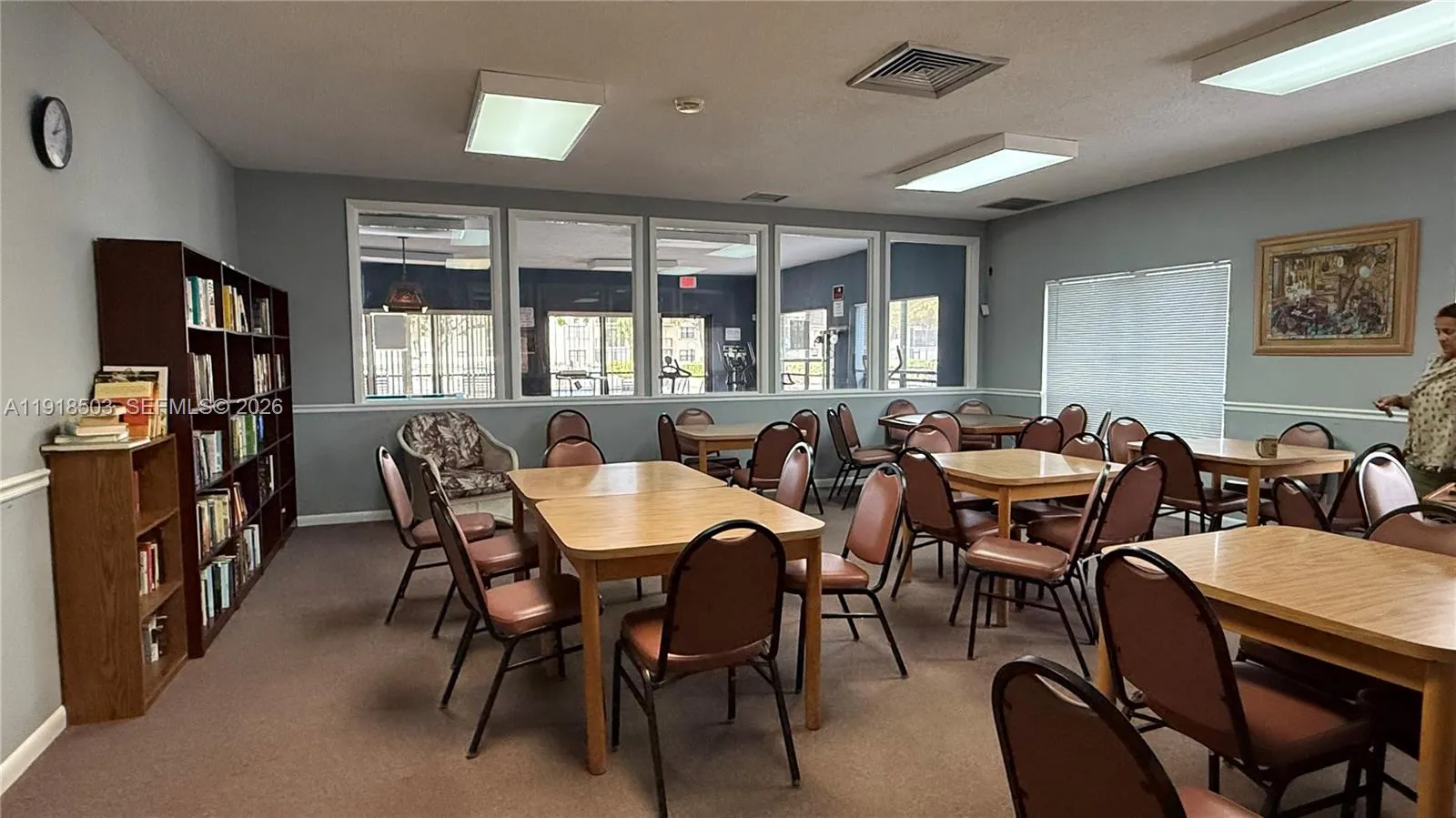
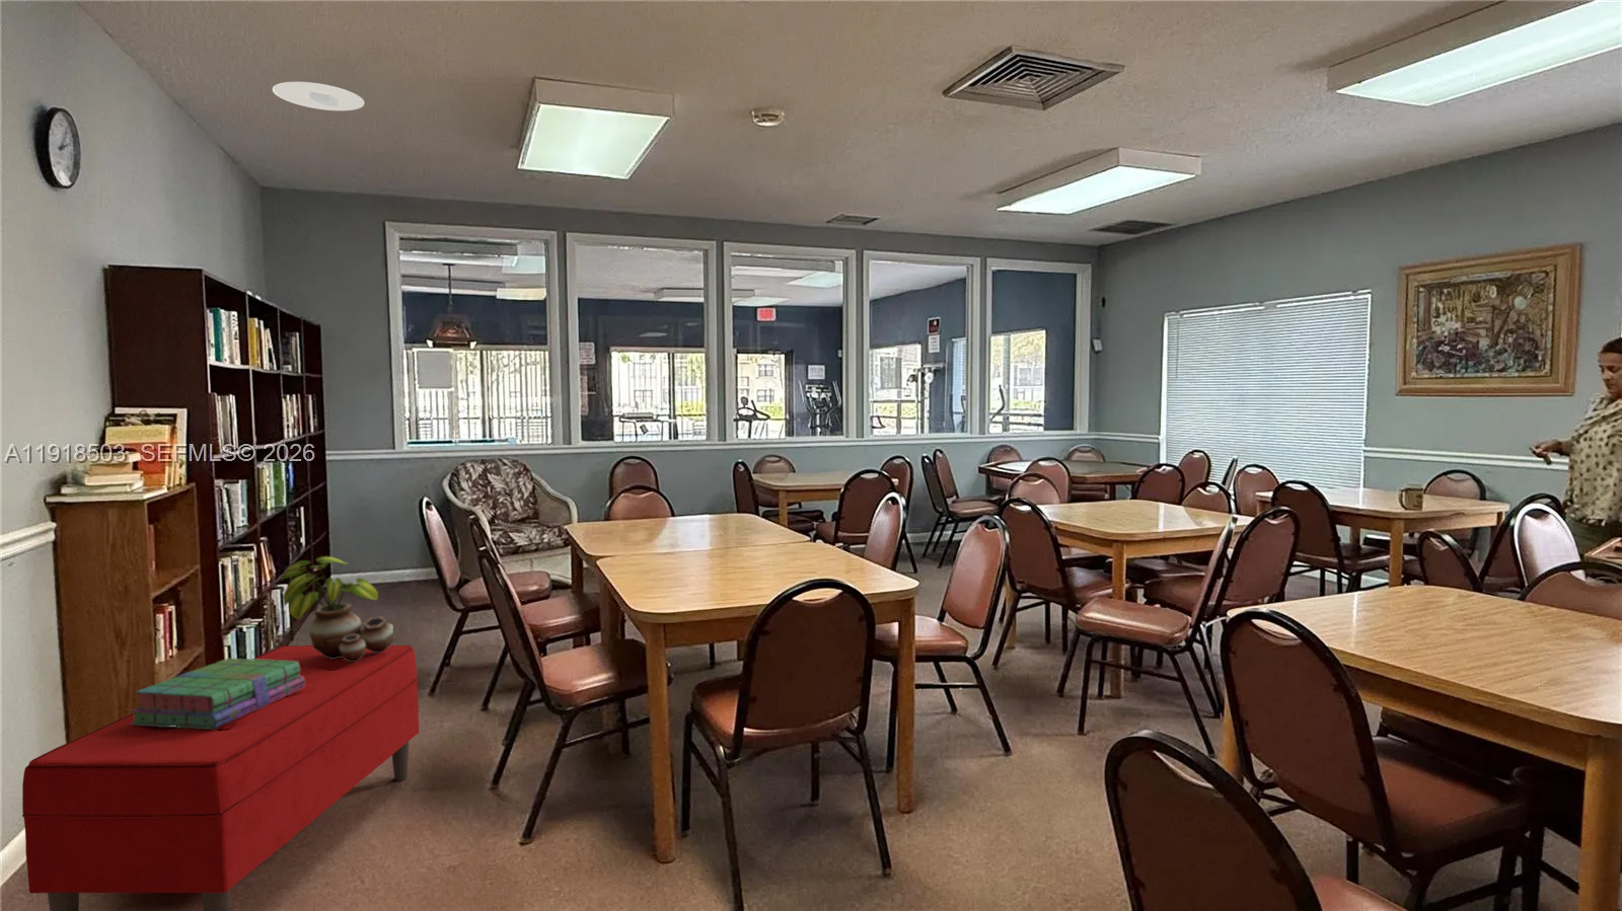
+ recessed light [272,81,365,111]
+ stack of books [129,658,305,728]
+ bench [21,645,420,911]
+ potted plant [280,556,394,662]
